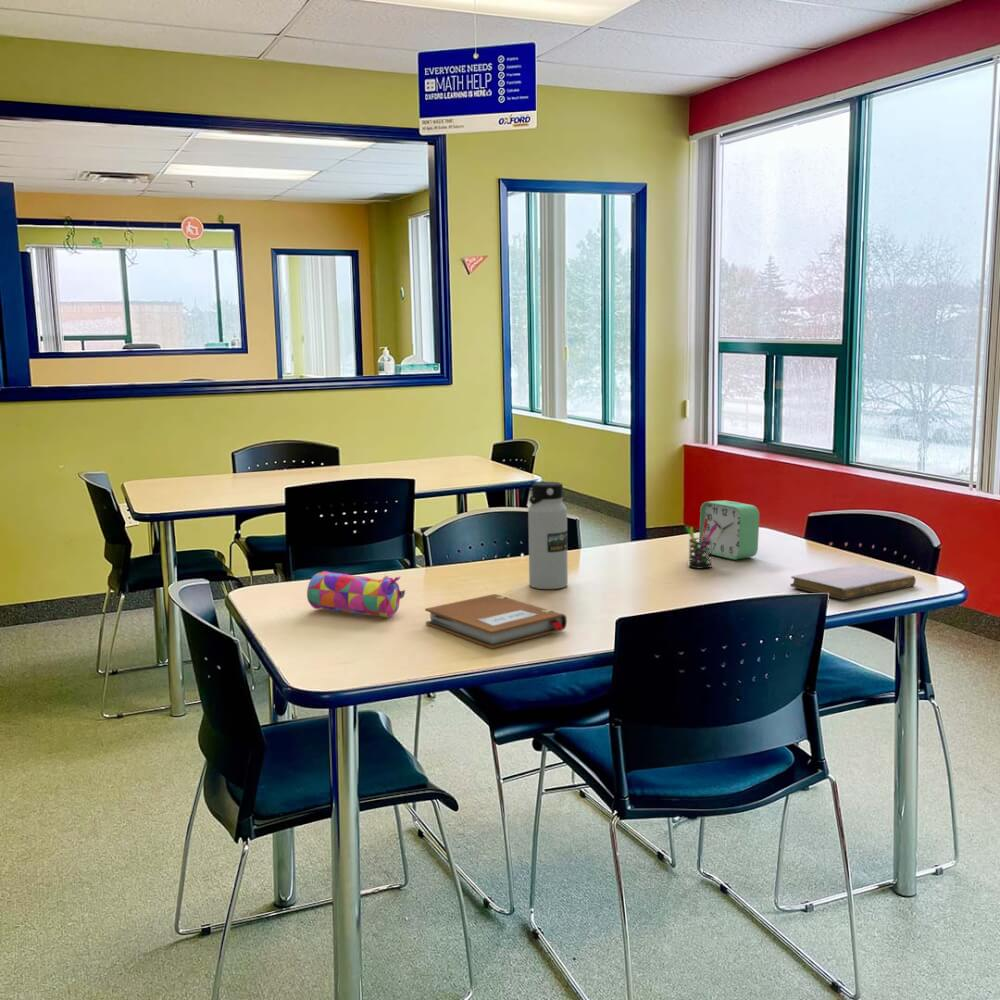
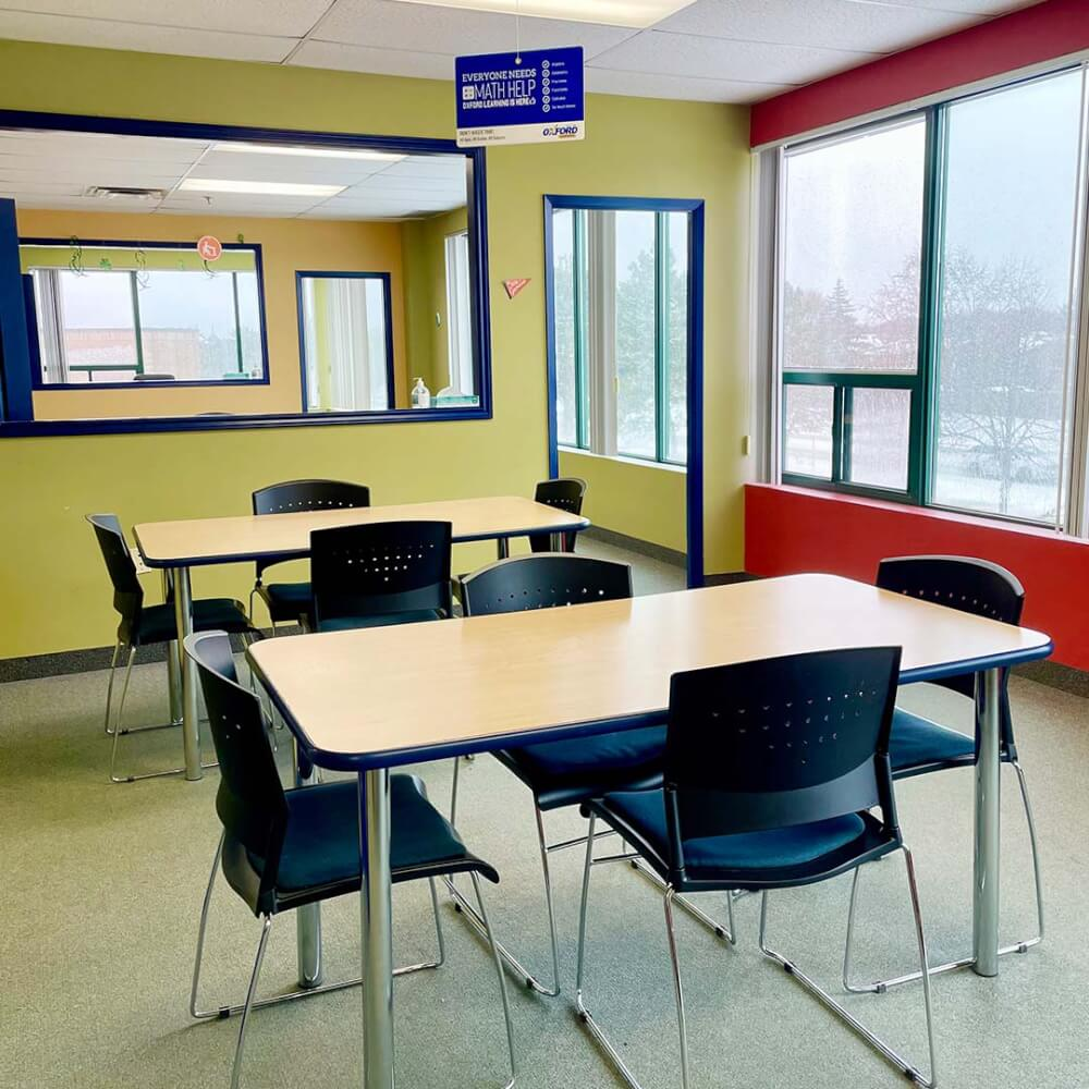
- water bottle [527,481,569,590]
- pen holder [684,519,717,570]
- pencil case [306,570,406,618]
- notebook [424,593,568,649]
- alarm clock [698,500,760,561]
- notebook [789,563,917,601]
